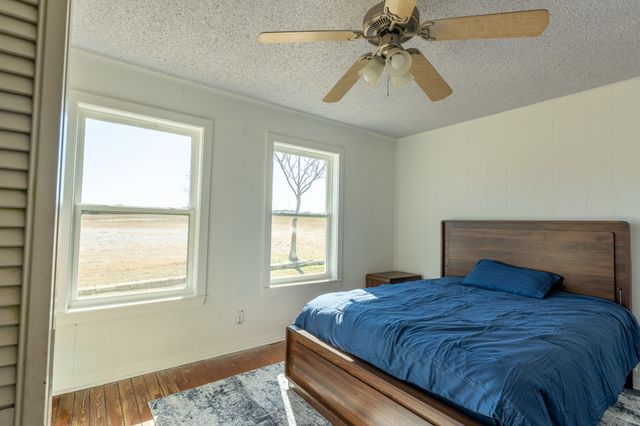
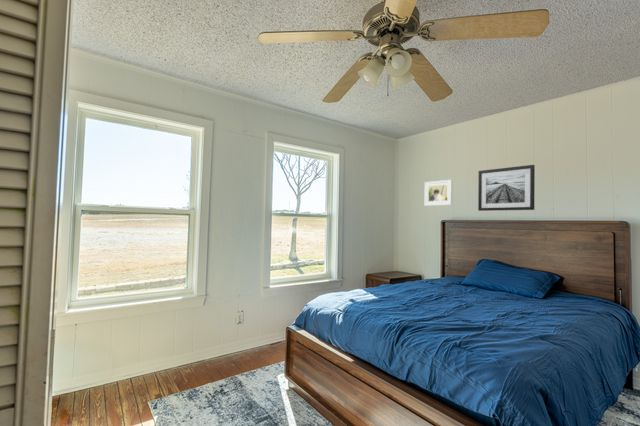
+ wall art [477,164,536,212]
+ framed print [424,179,453,207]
